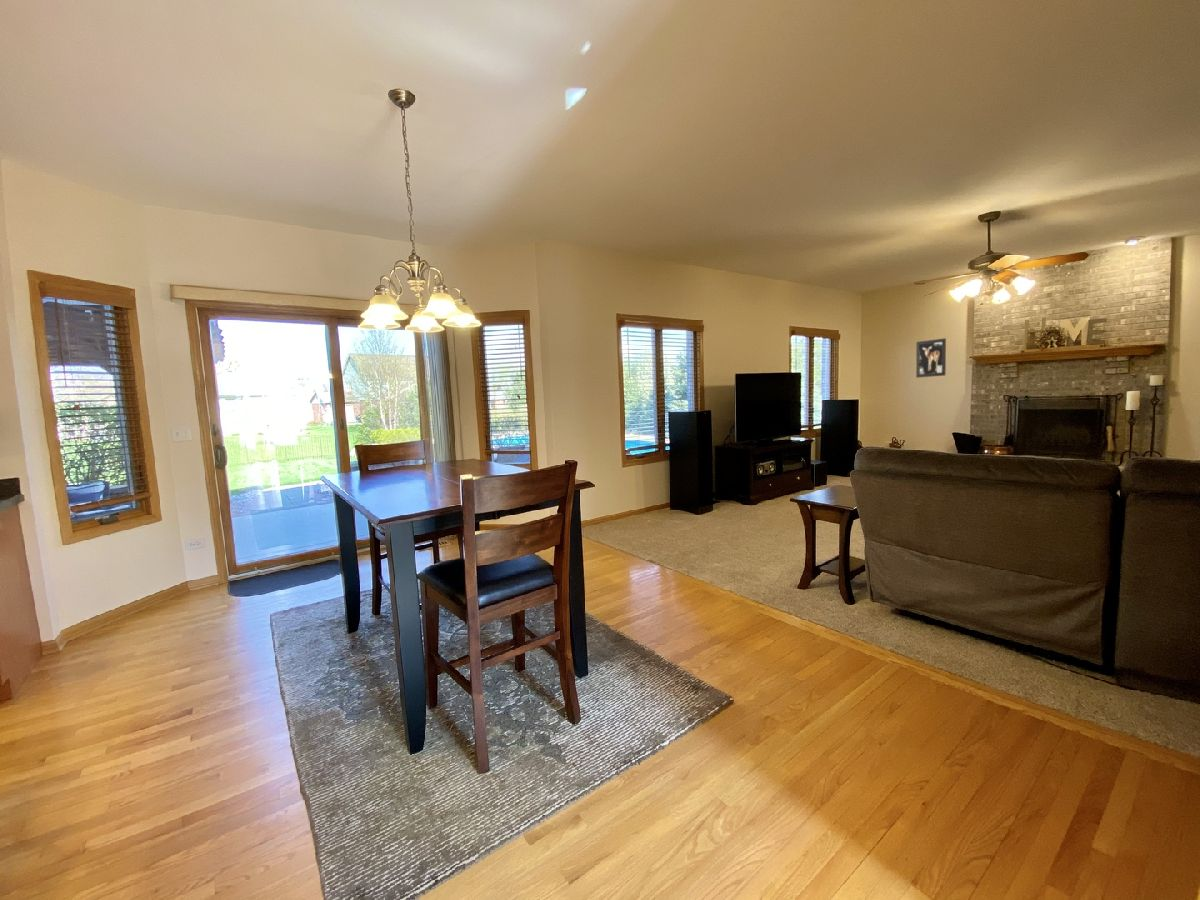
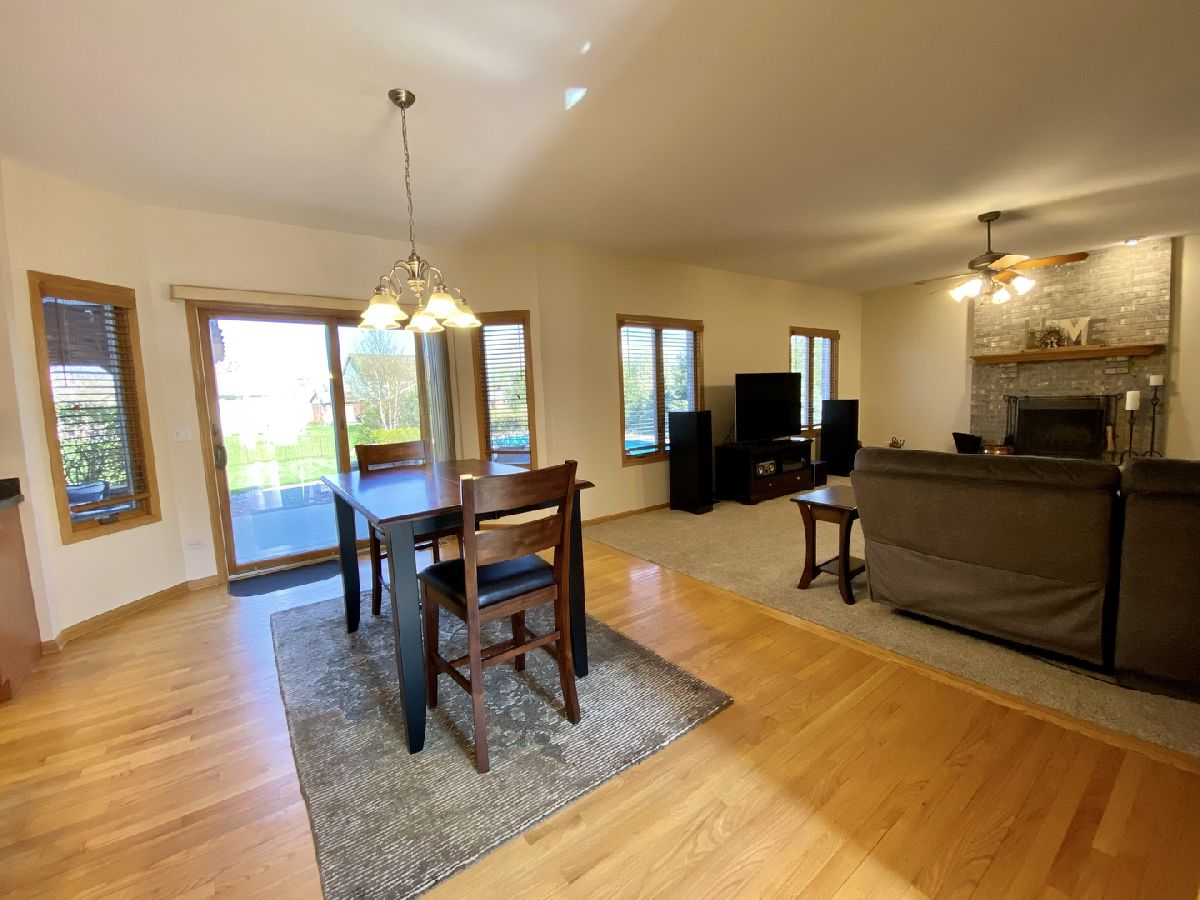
- wall art [915,337,947,379]
